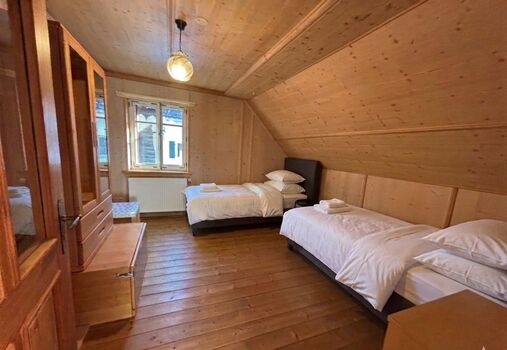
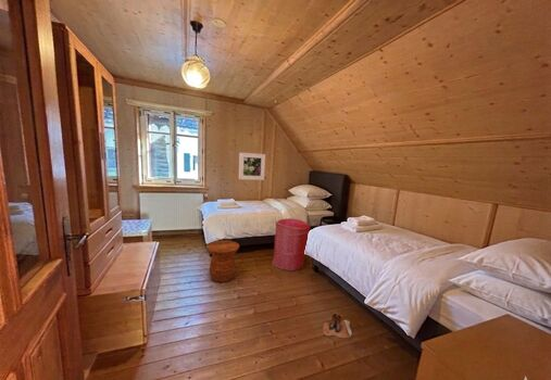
+ side table [205,239,240,283]
+ laundry hamper [272,217,311,271]
+ boots [322,312,353,340]
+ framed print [238,152,266,181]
